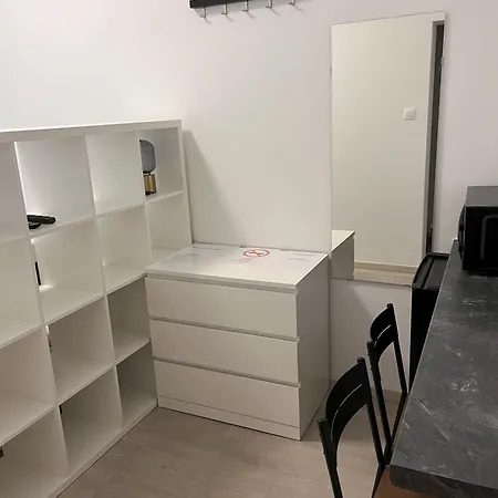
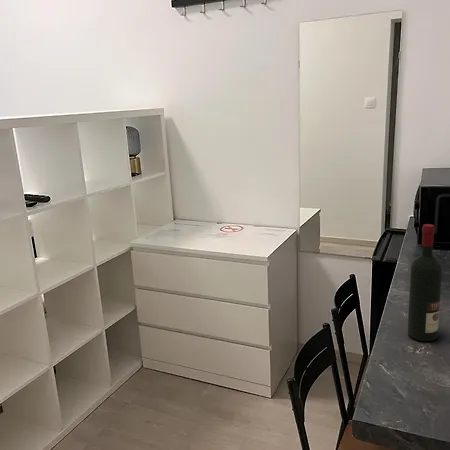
+ alcohol [407,223,443,342]
